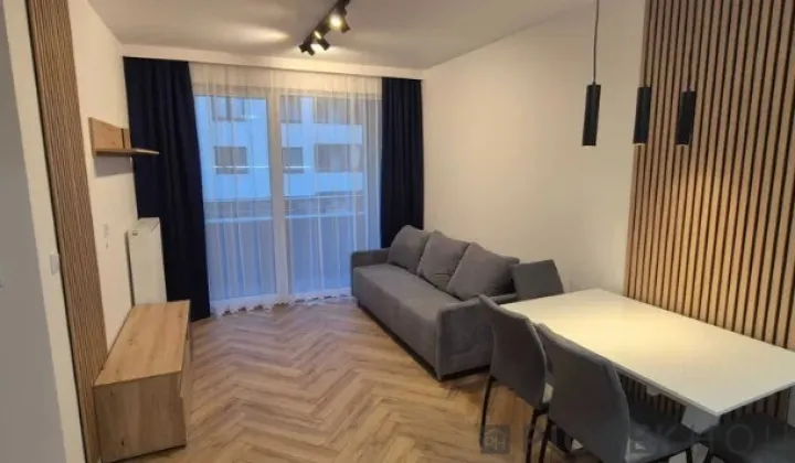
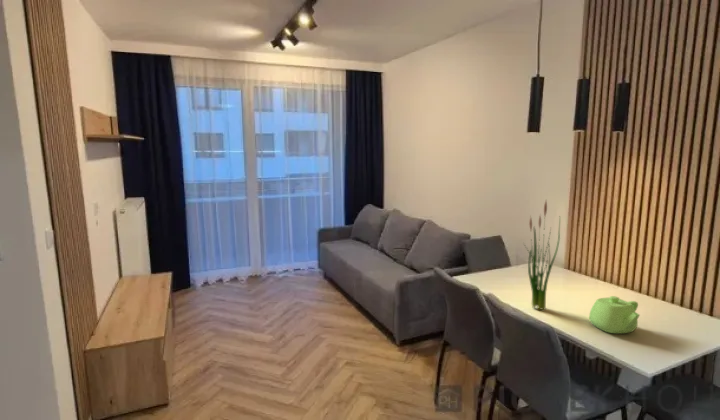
+ plant [522,200,561,311]
+ teapot [588,295,641,334]
